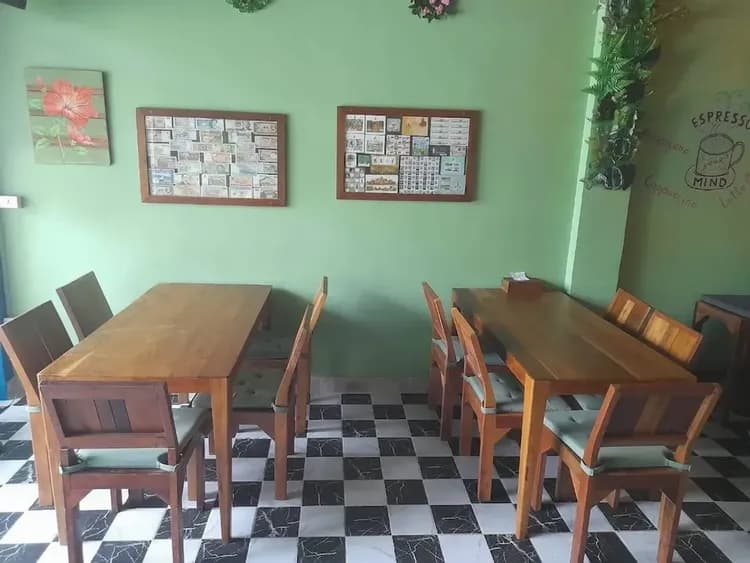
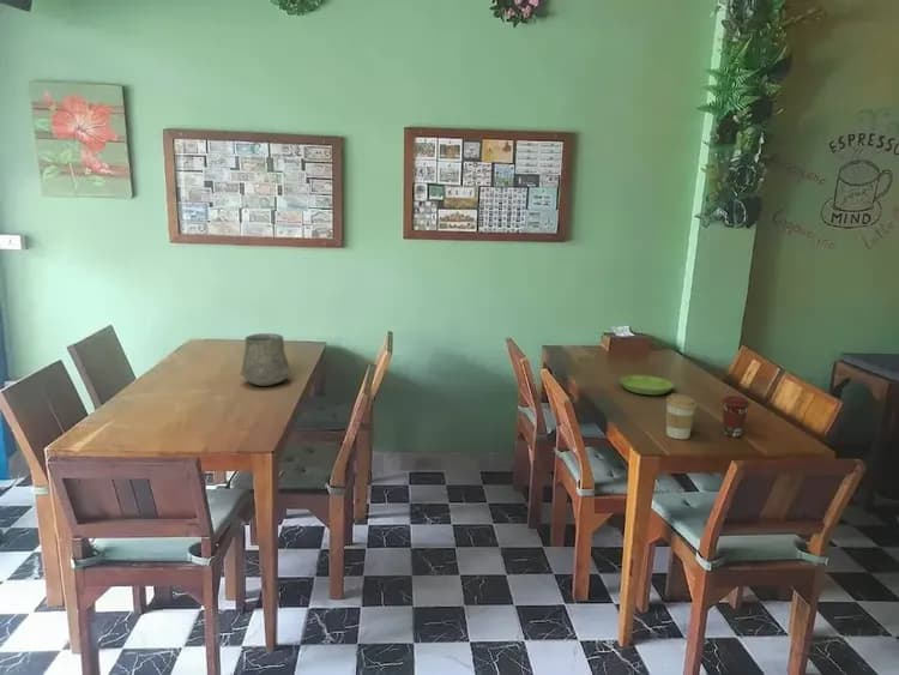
+ coffee cup [720,394,752,438]
+ ceramic cup [239,332,291,387]
+ coffee cup [665,392,698,440]
+ saucer [619,374,675,396]
